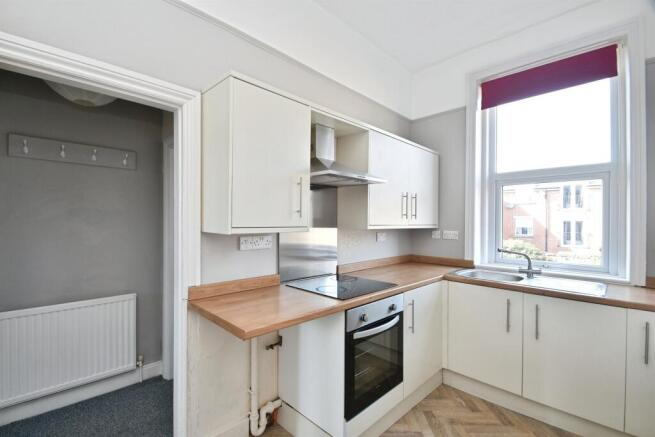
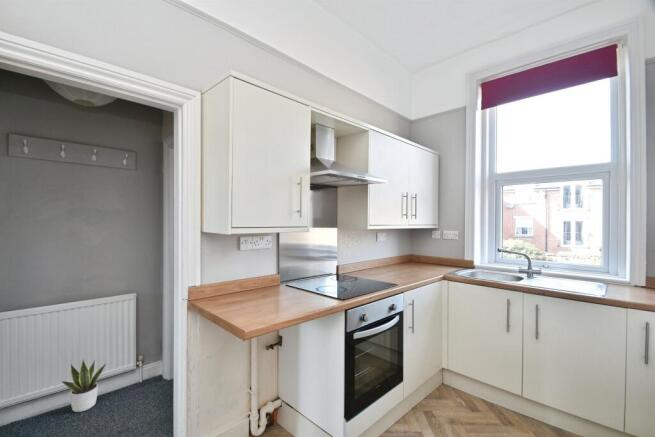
+ potted plant [61,359,108,413]
